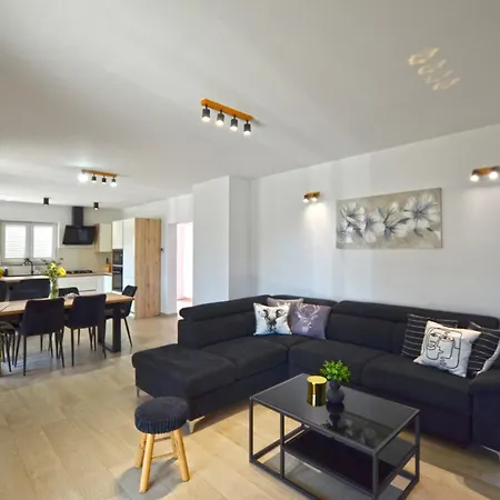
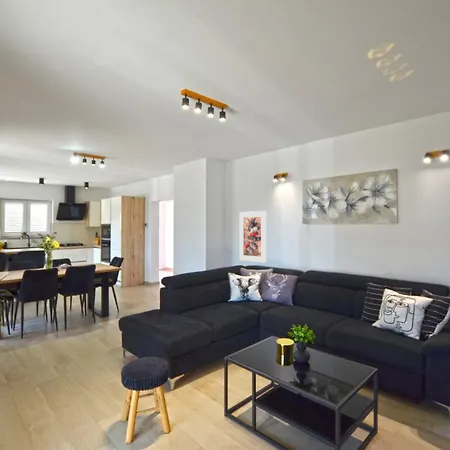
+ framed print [238,210,267,264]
